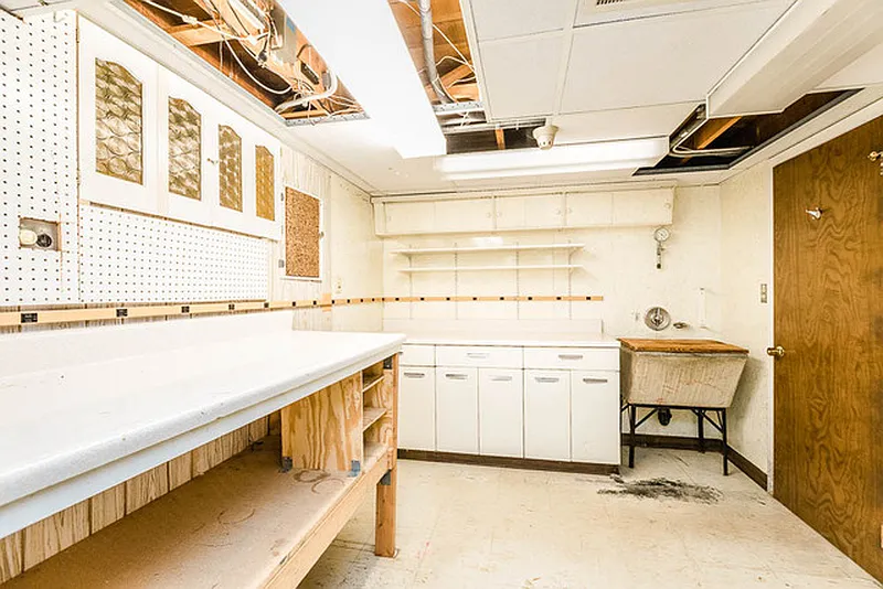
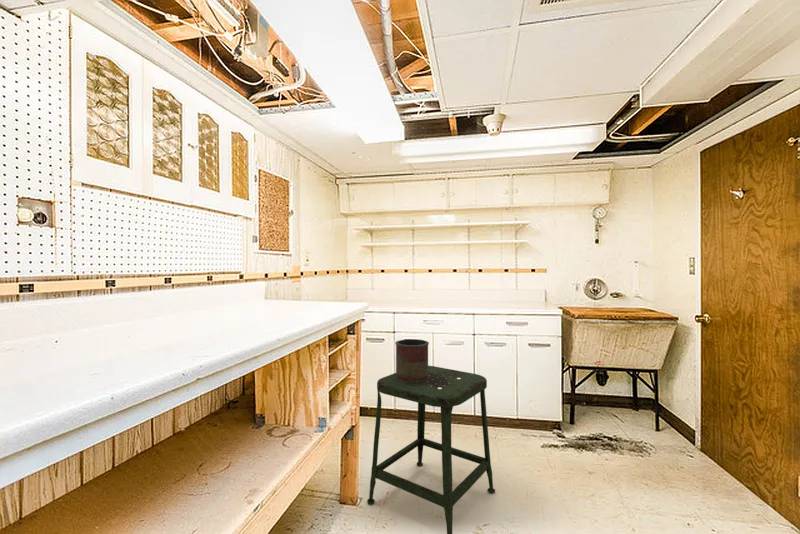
+ paint can [394,338,430,383]
+ stool [366,365,496,534]
